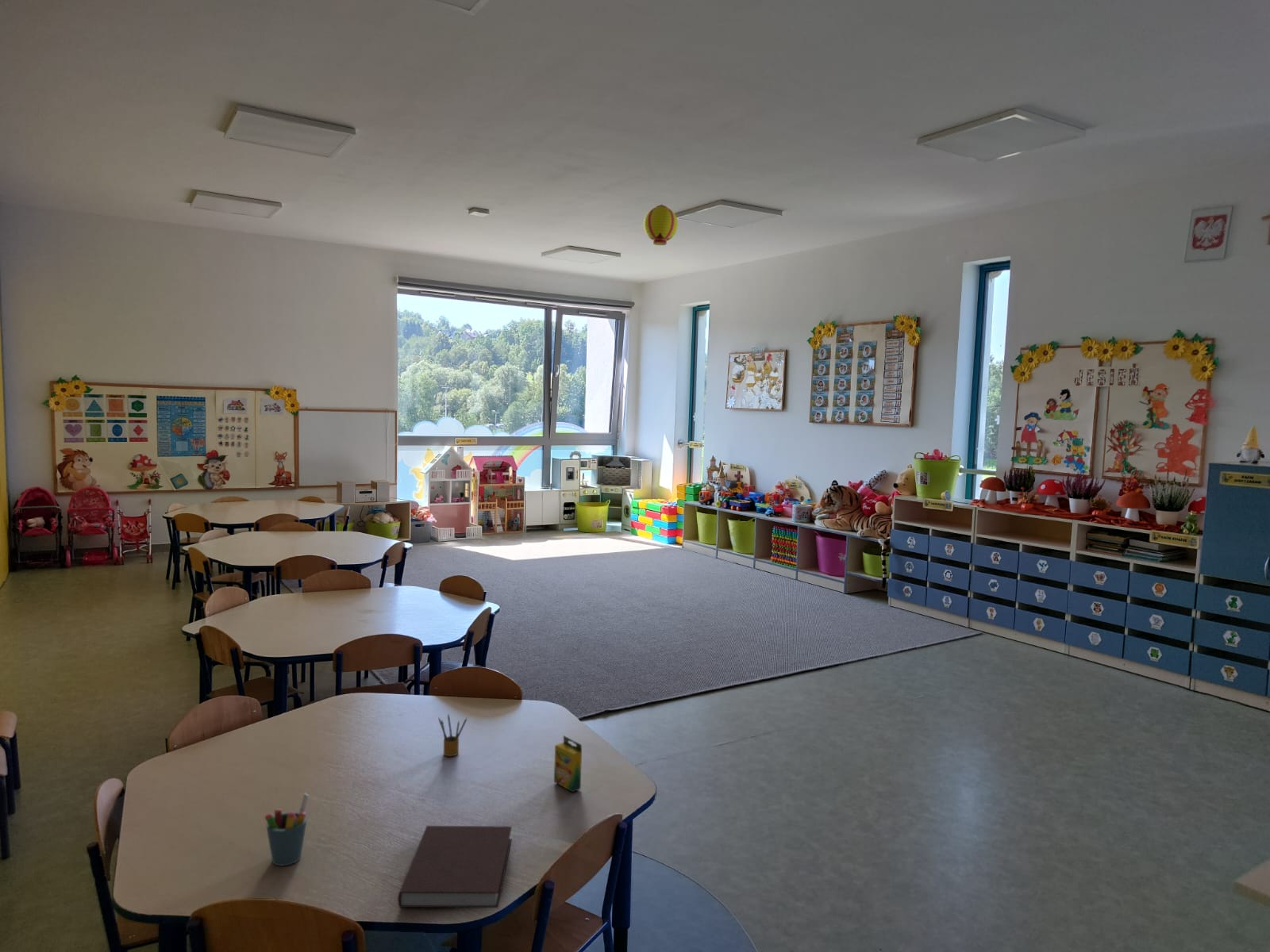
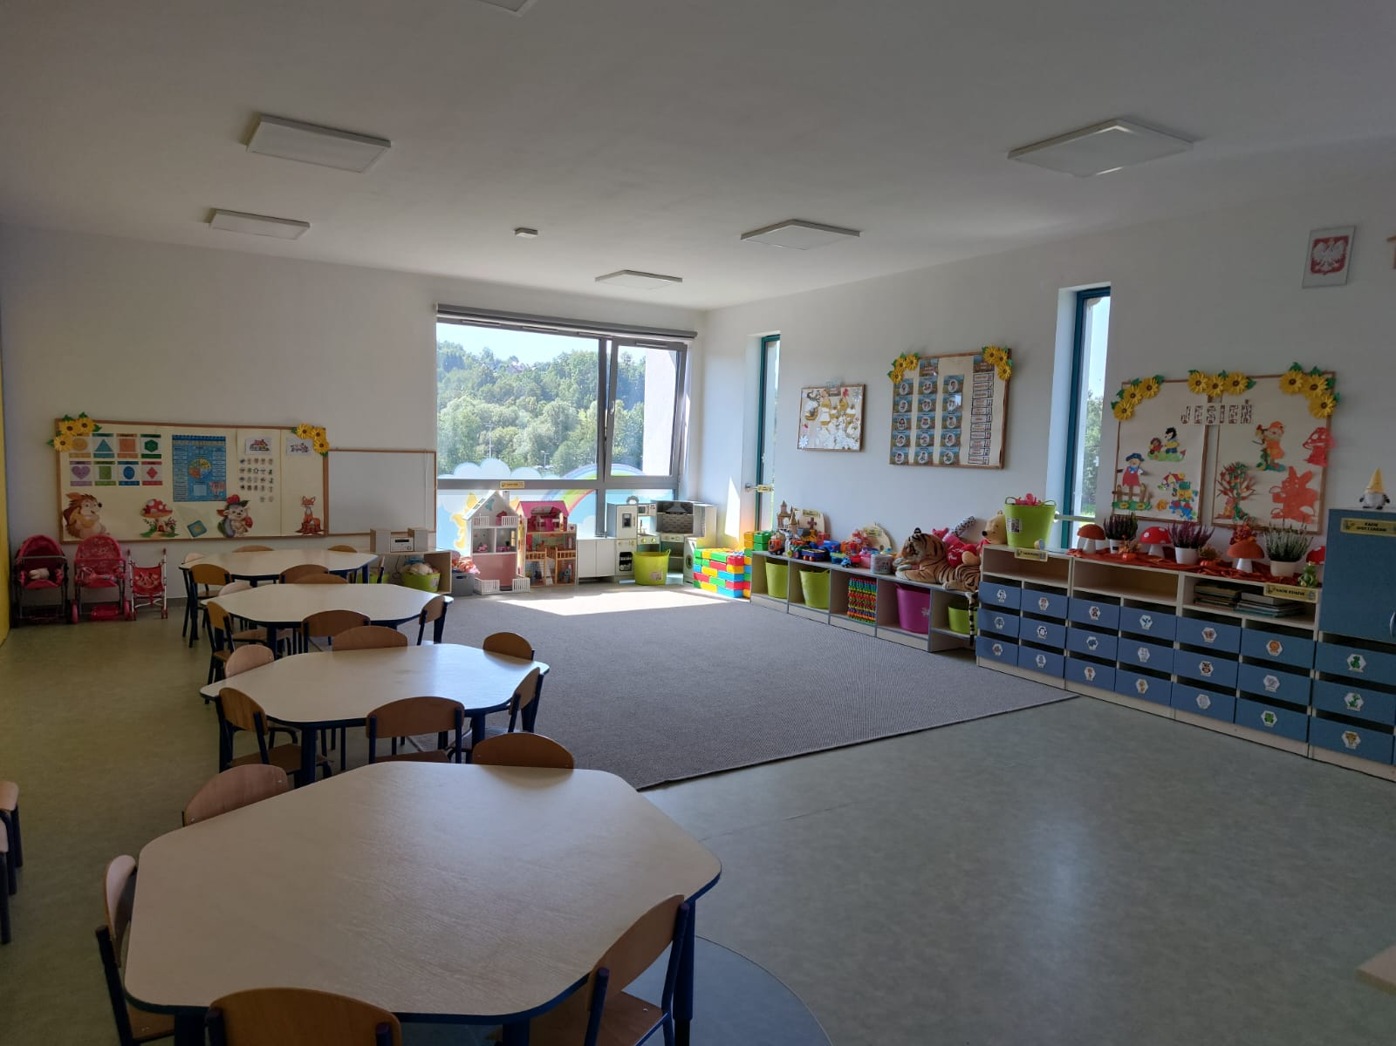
- pencil box [438,713,468,757]
- paper lantern [643,203,679,246]
- notebook [397,825,513,908]
- pen holder [264,793,310,866]
- crayon box [553,735,583,793]
